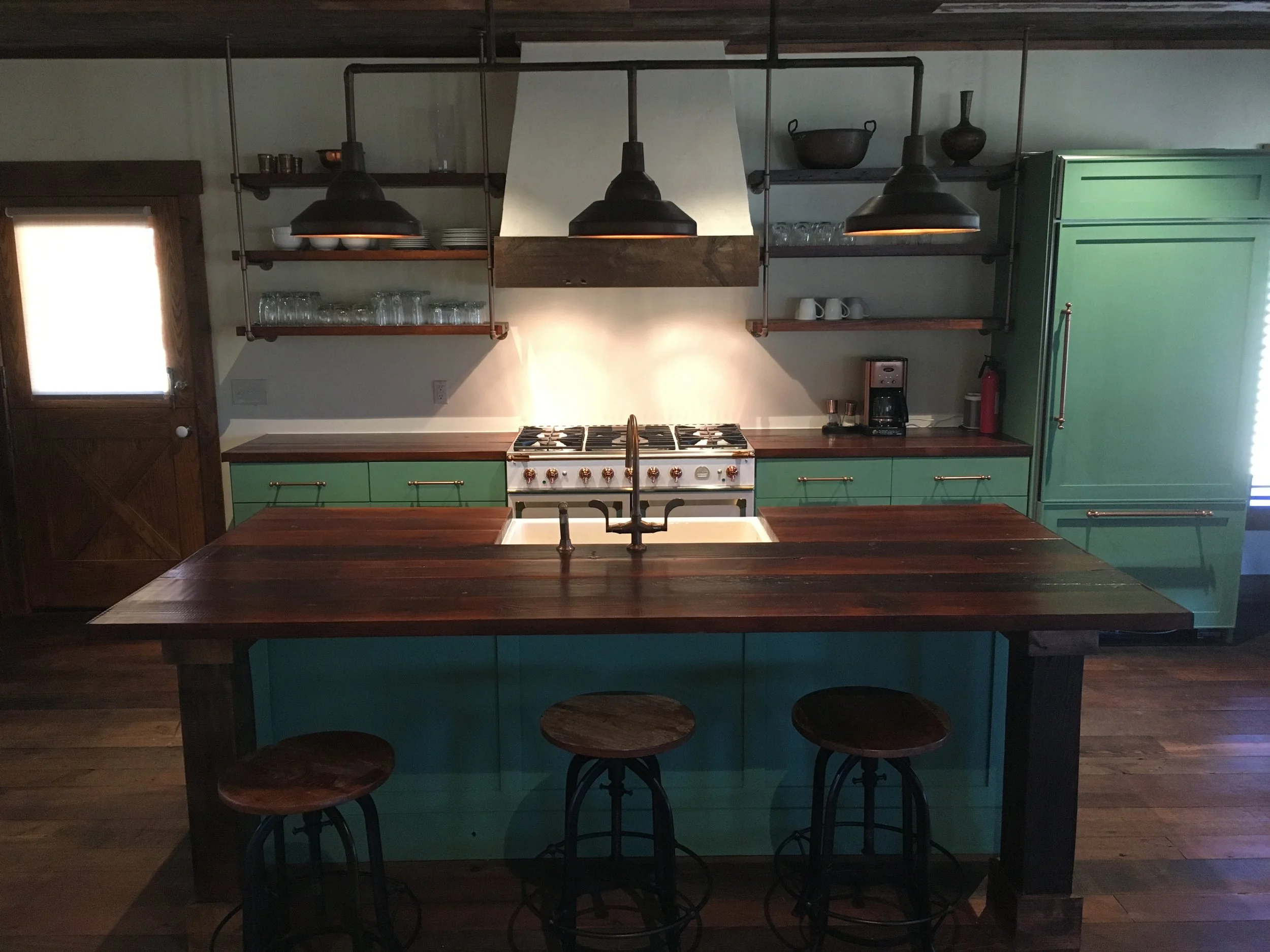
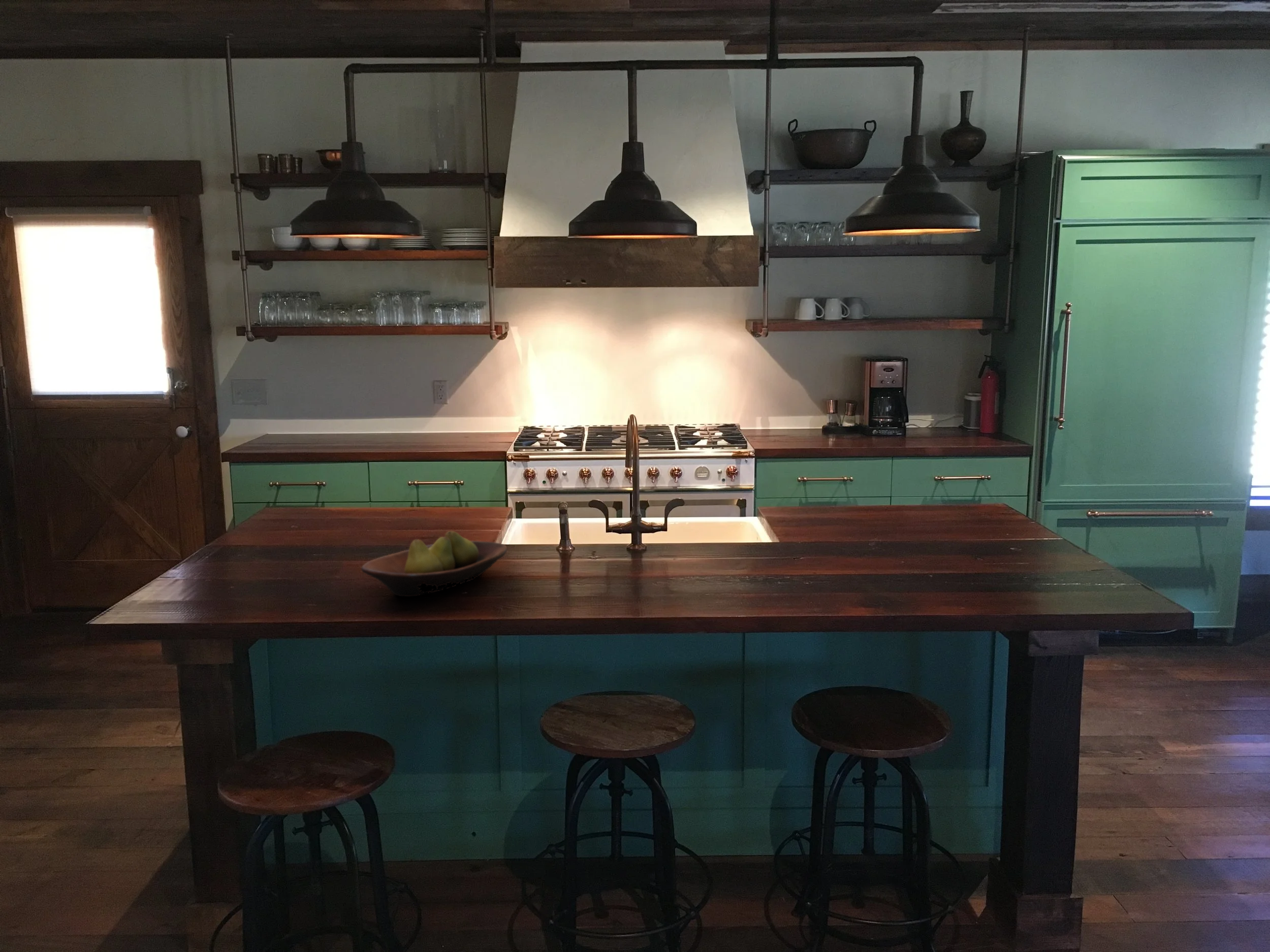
+ fruit bowl [361,531,507,597]
